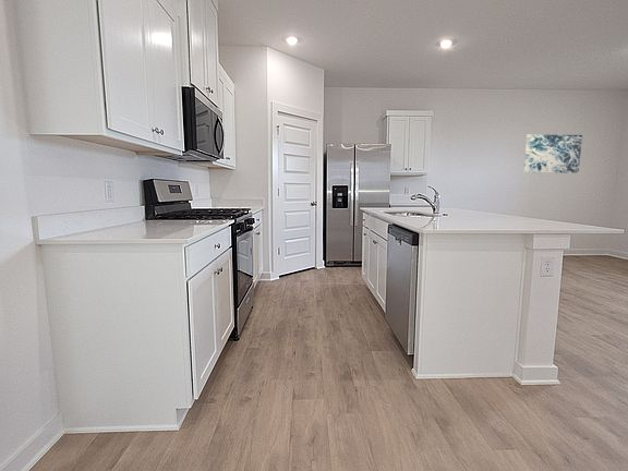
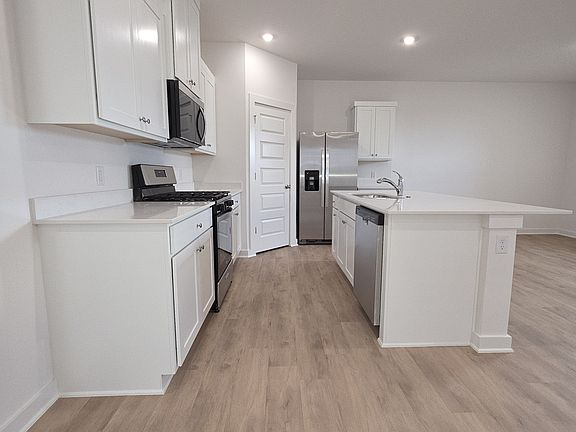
- wall art [523,133,583,173]
